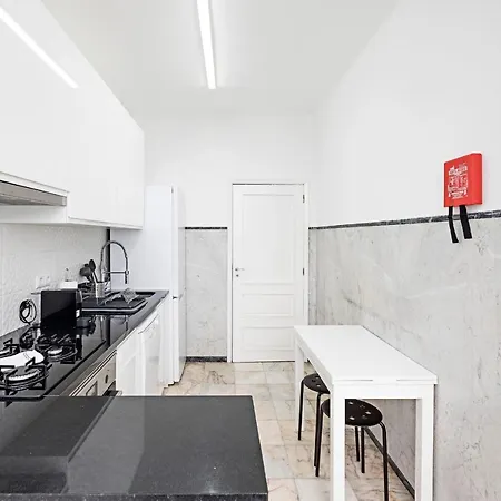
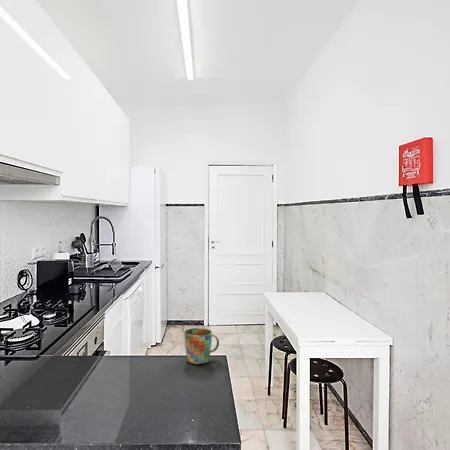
+ mug [184,327,220,365]
